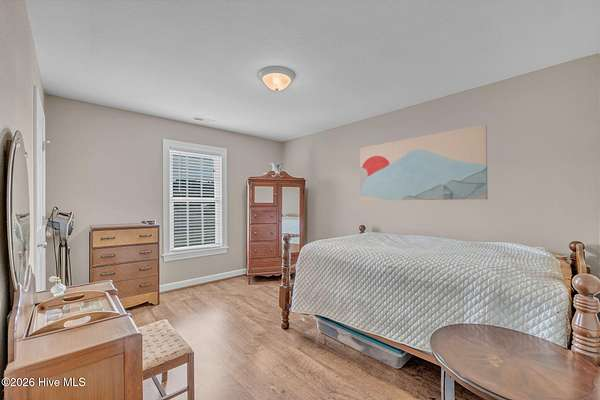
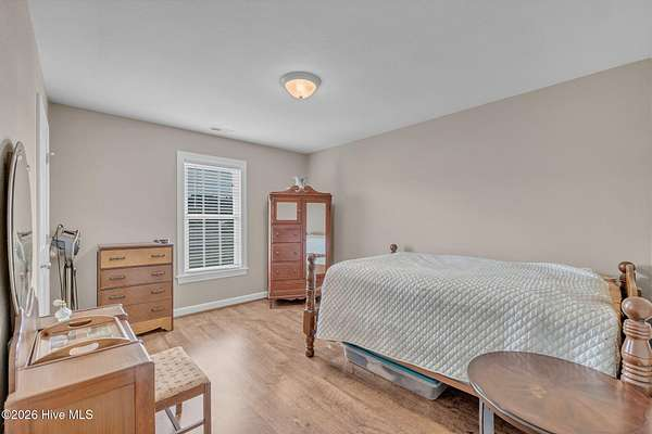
- wall art [359,123,489,201]
